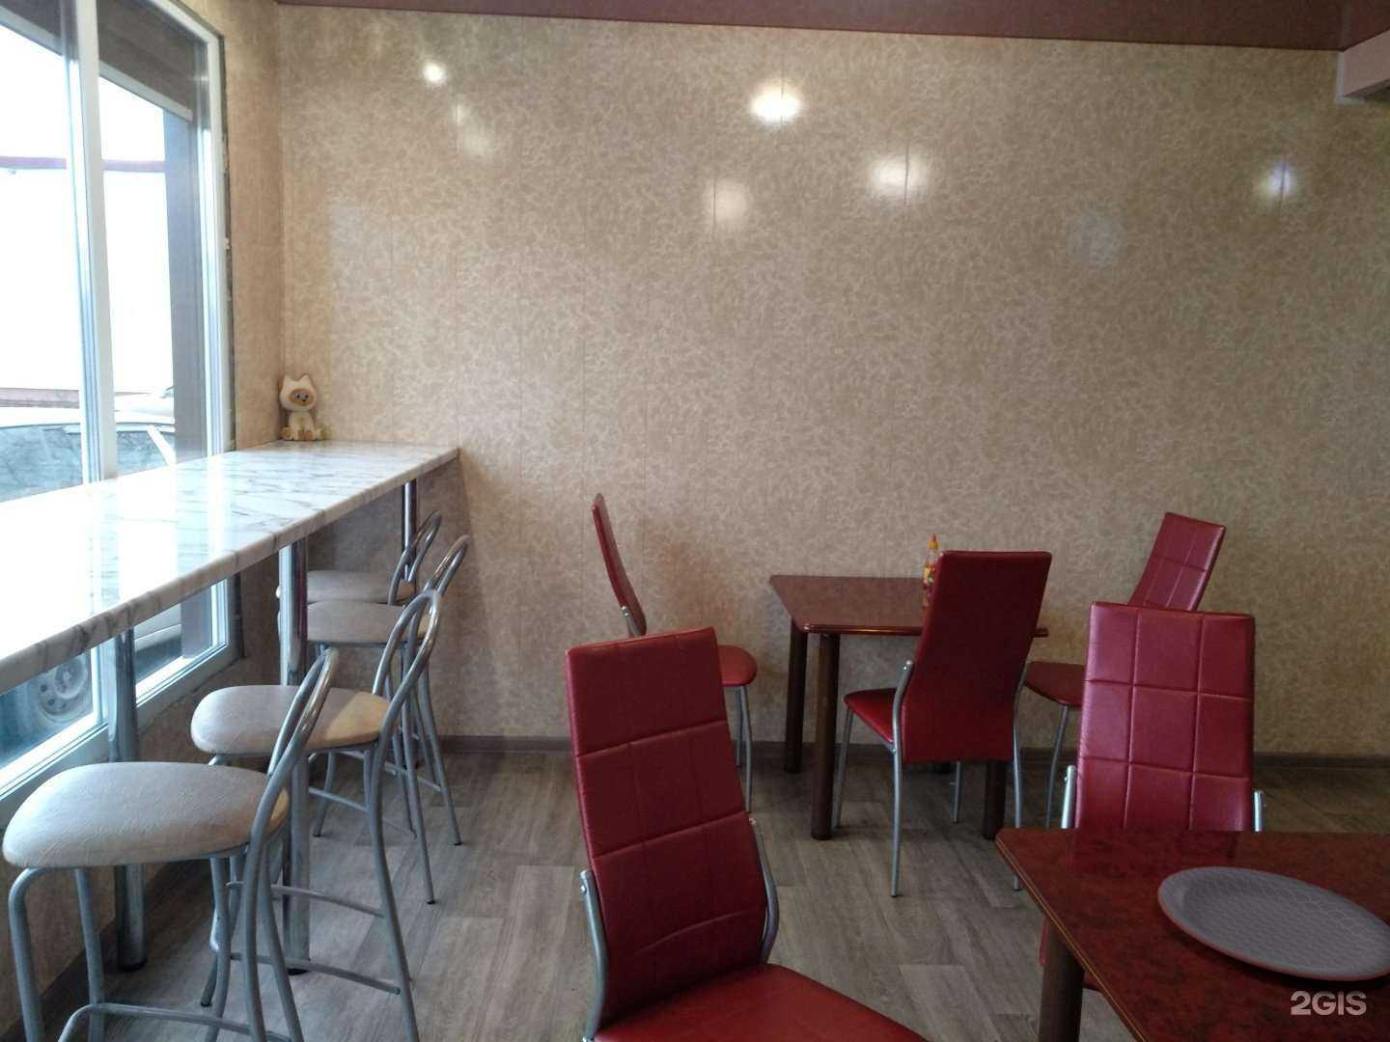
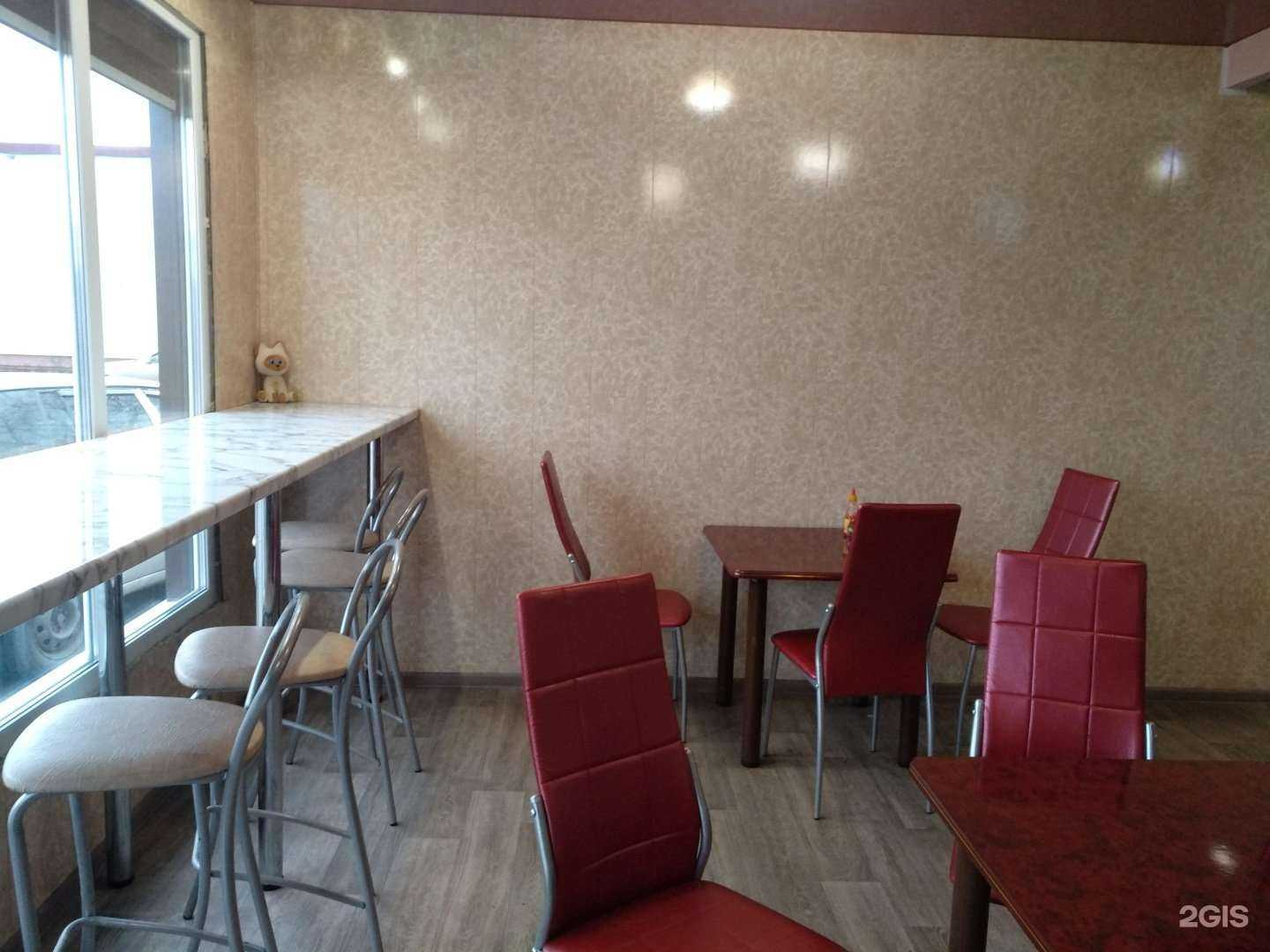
- plate [1157,866,1390,982]
